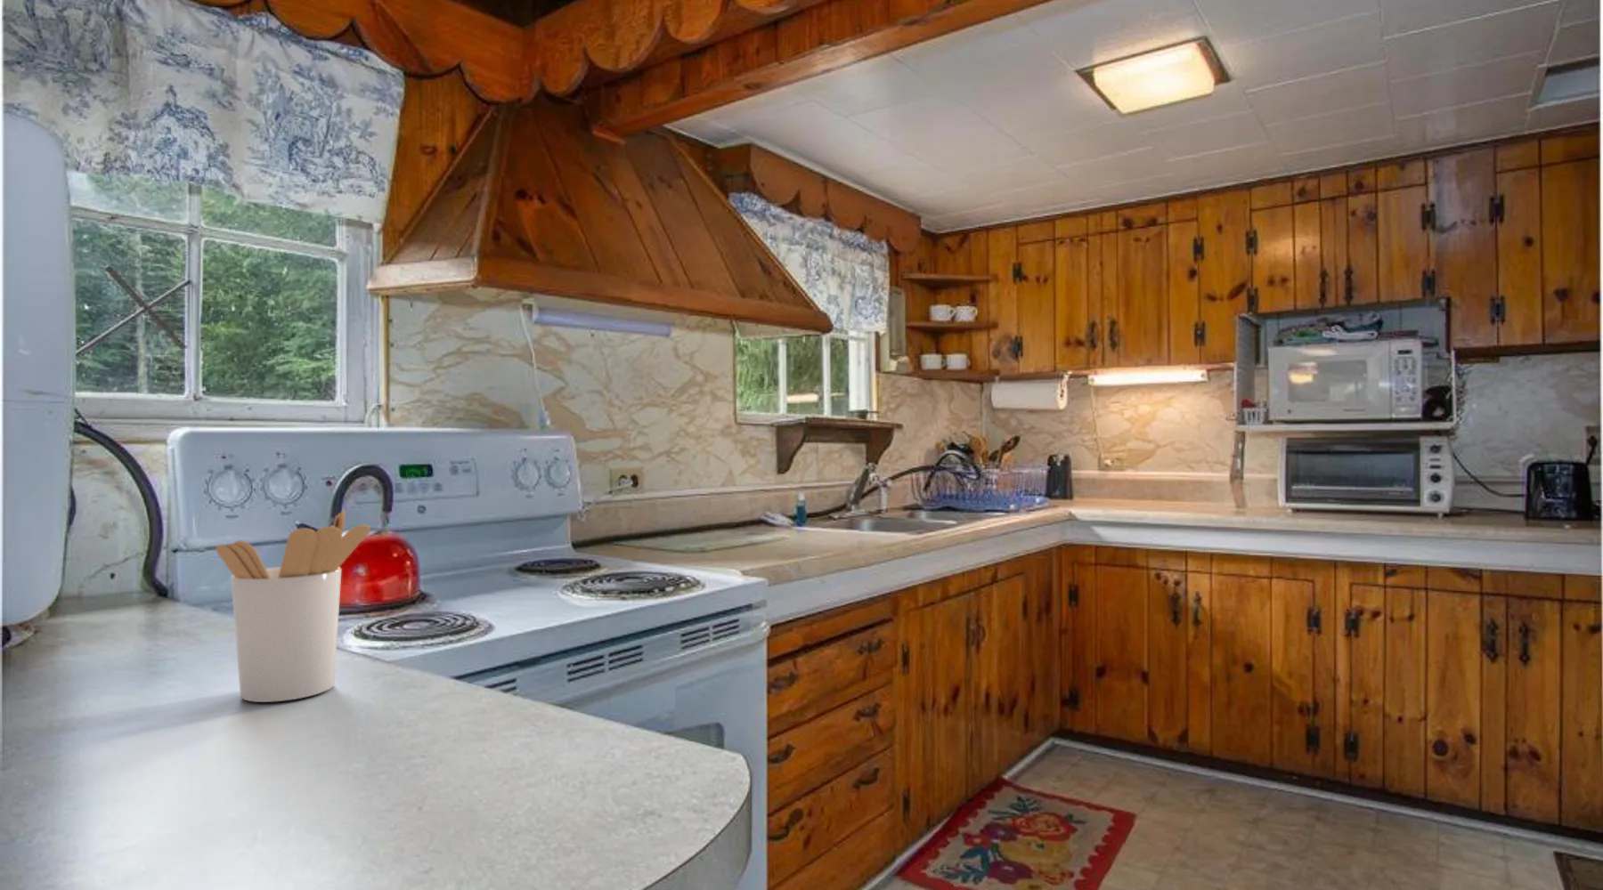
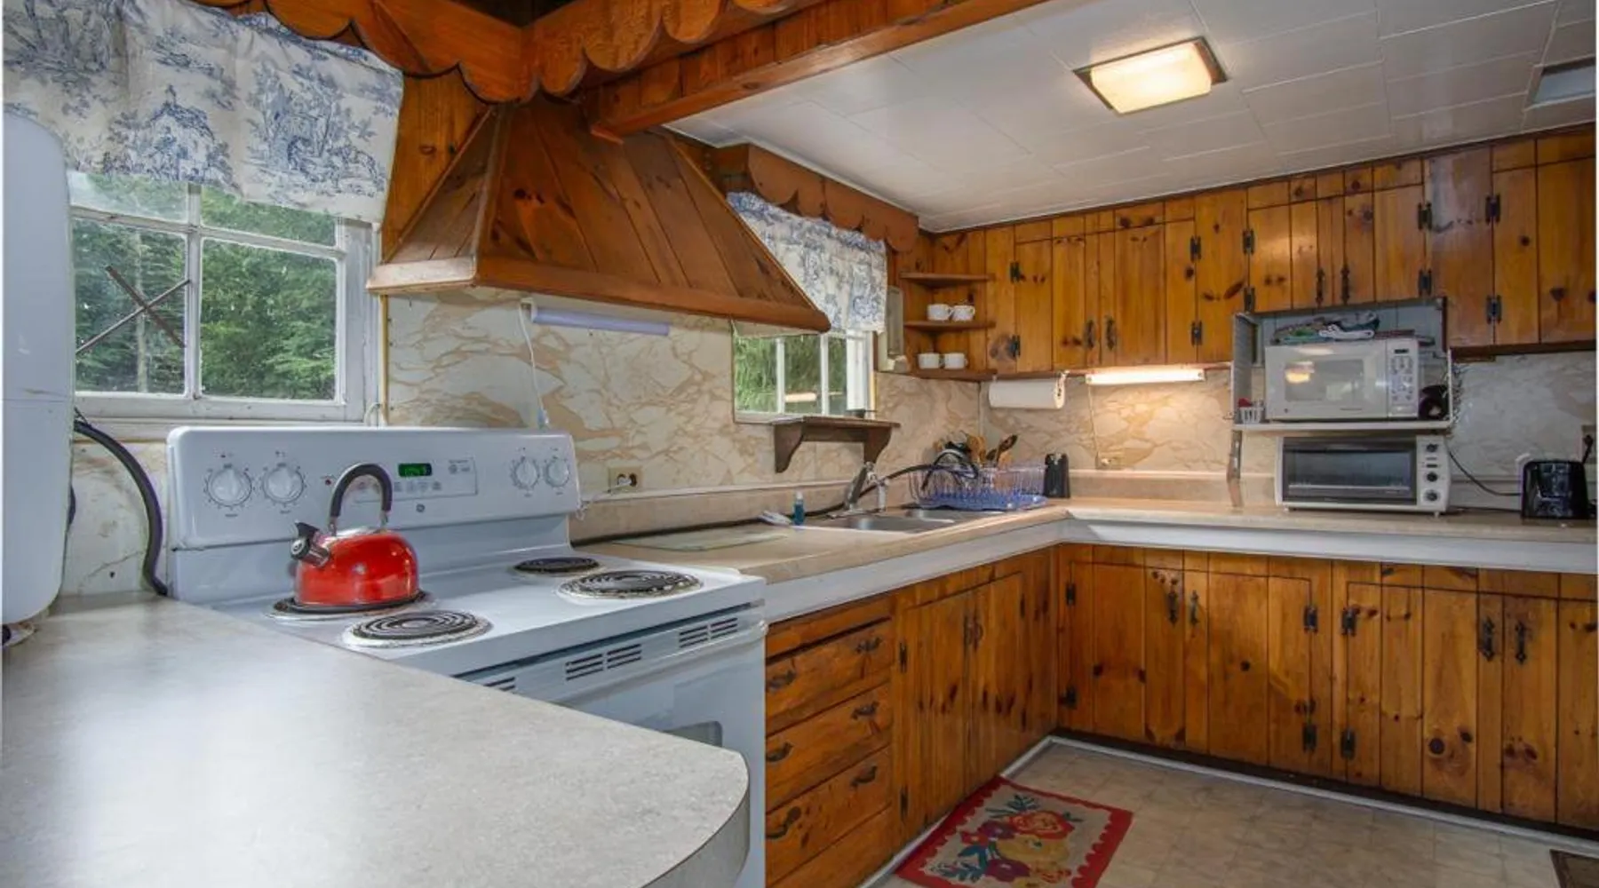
- utensil holder [216,510,372,703]
